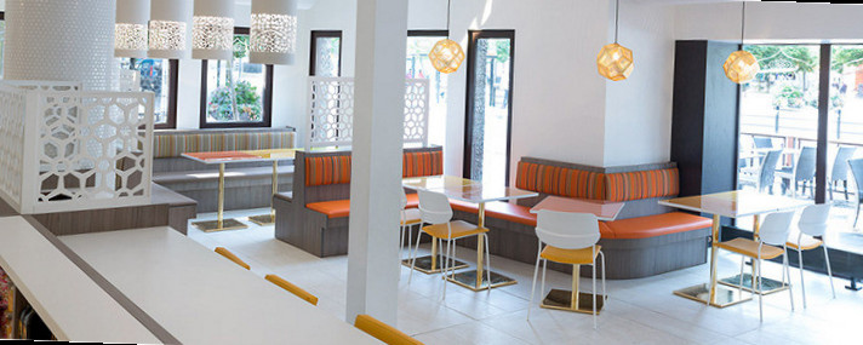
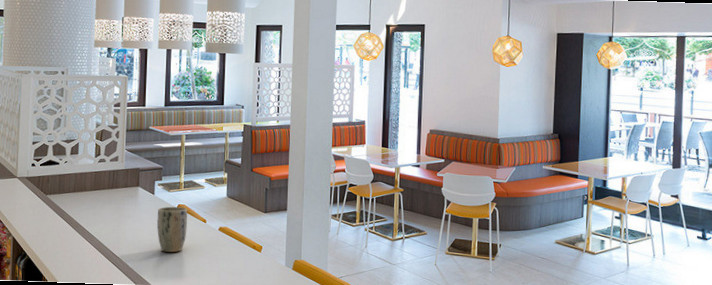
+ plant pot [156,206,188,253]
